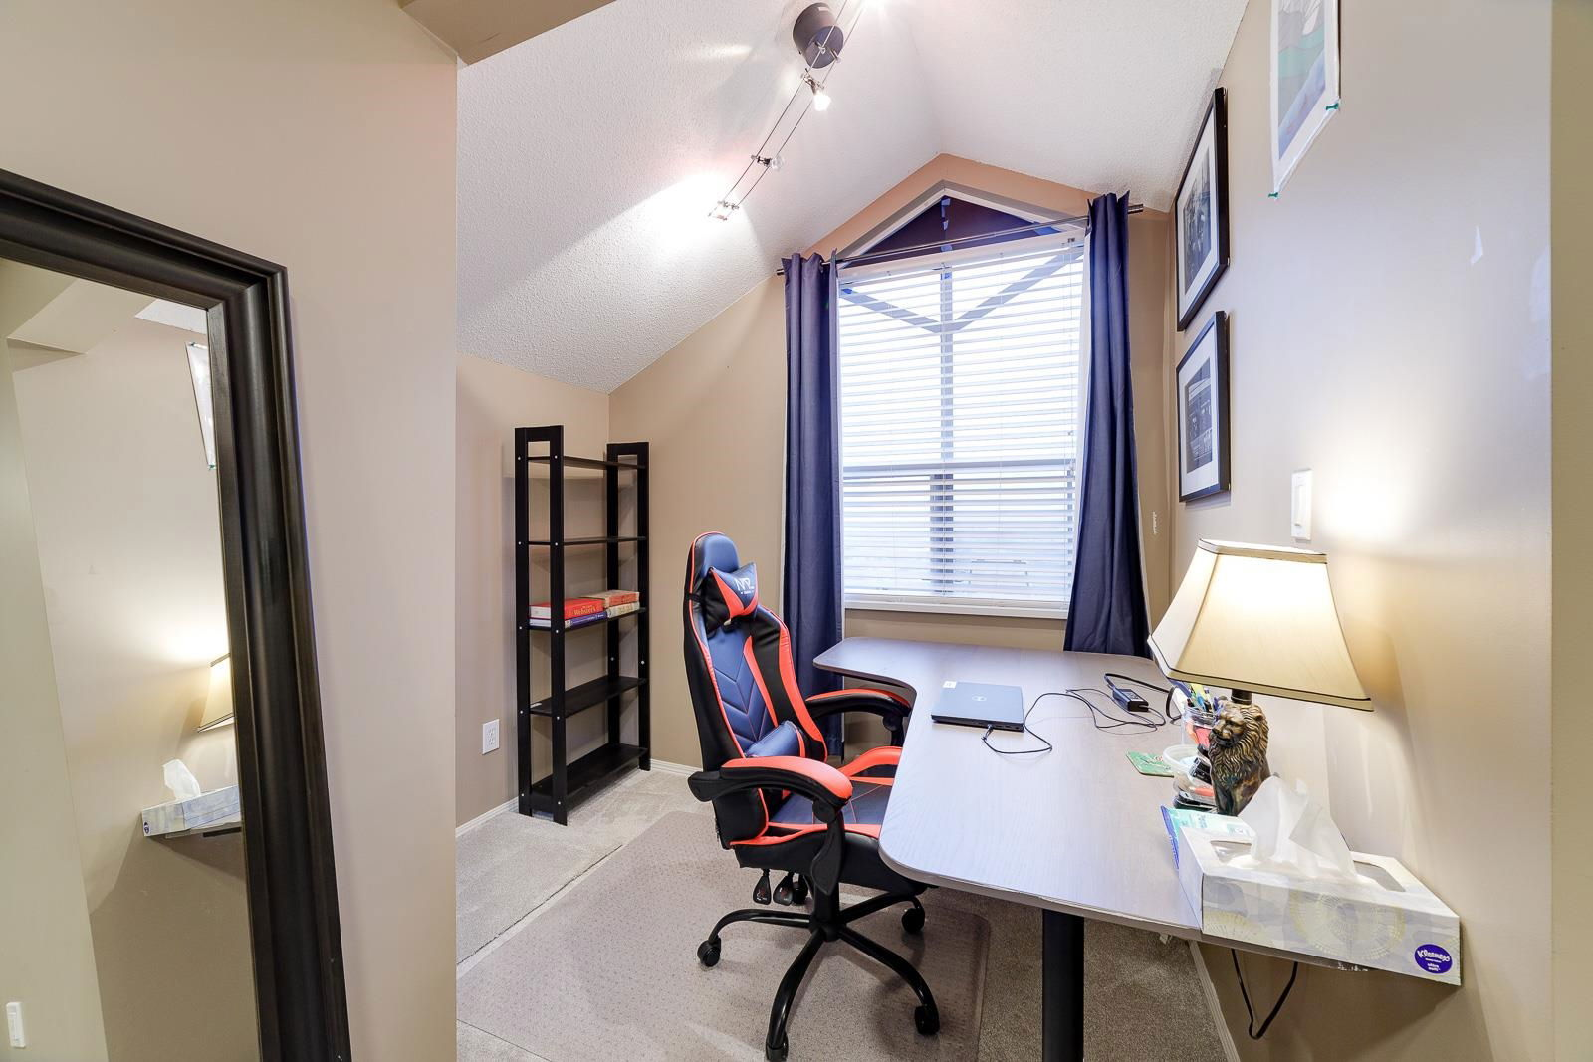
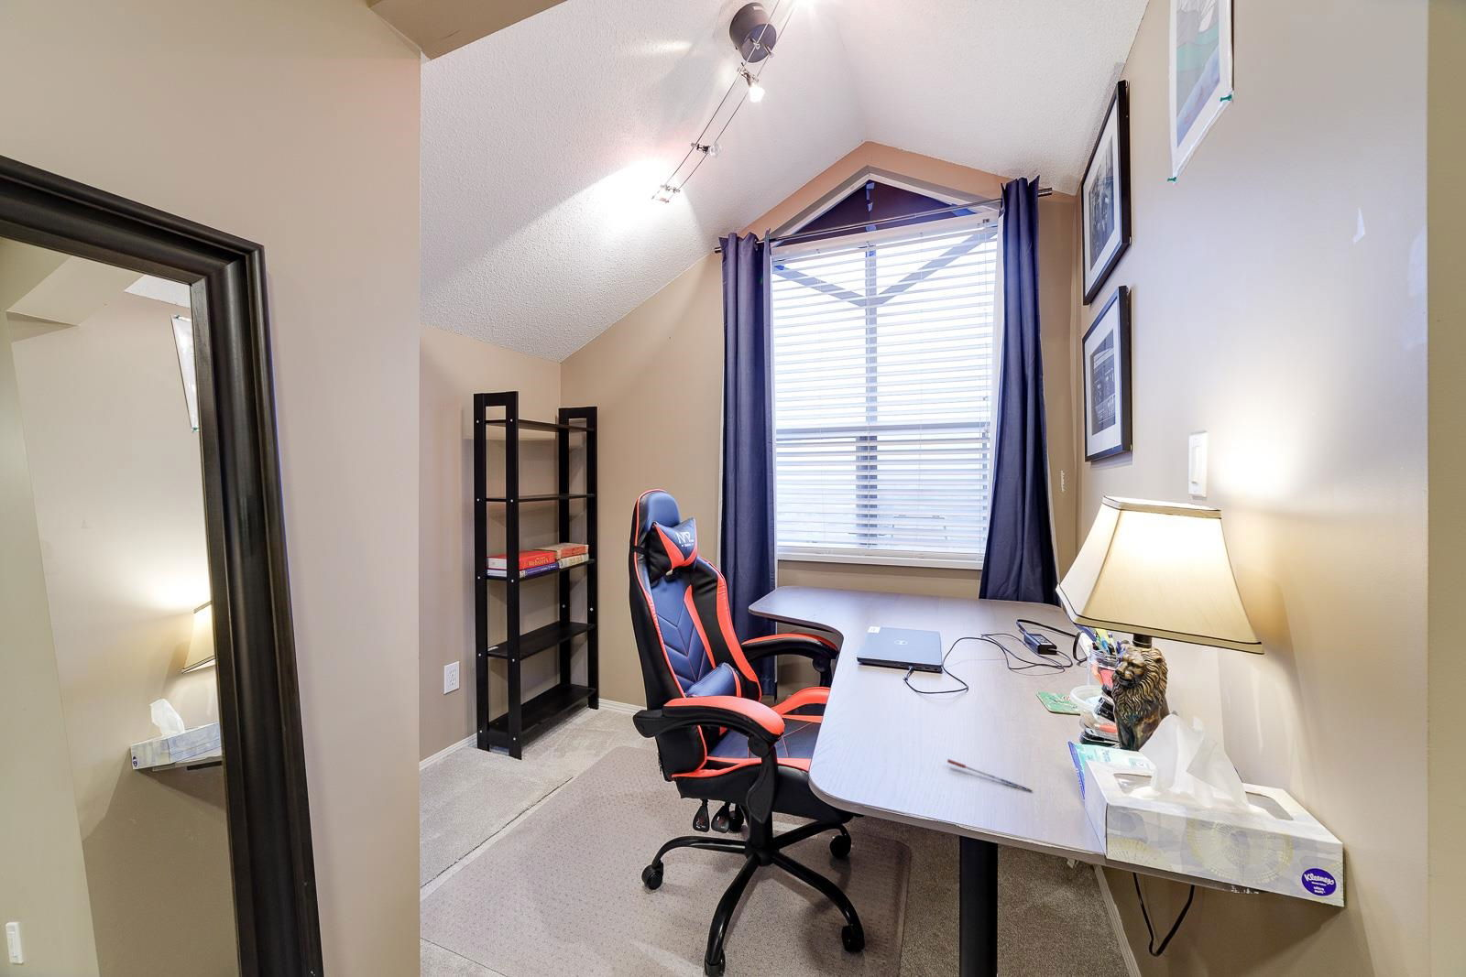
+ pen [947,758,1034,793]
